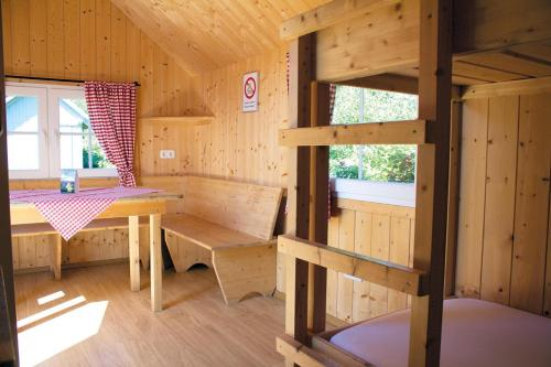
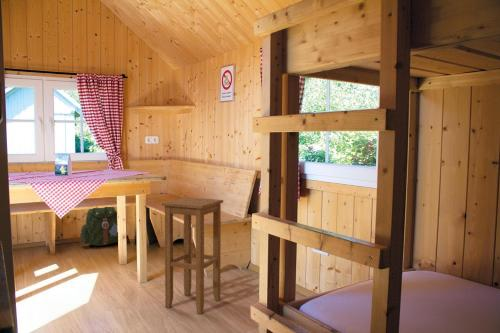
+ stool [161,196,224,315]
+ backpack [79,206,119,247]
